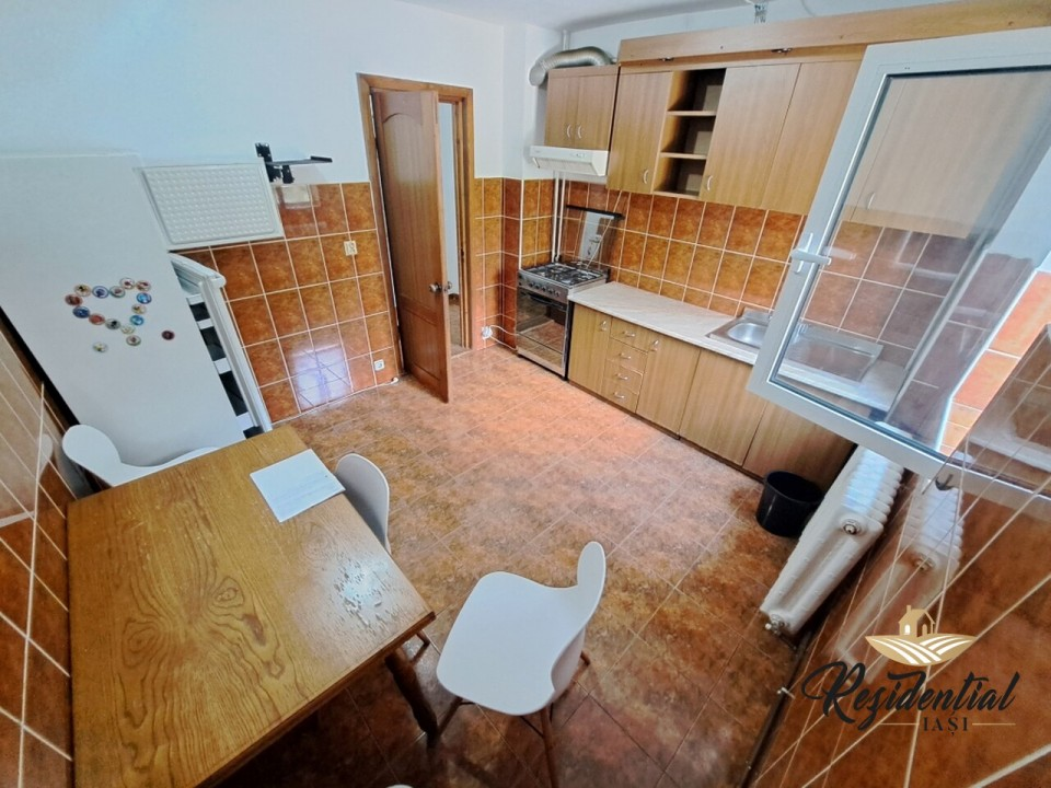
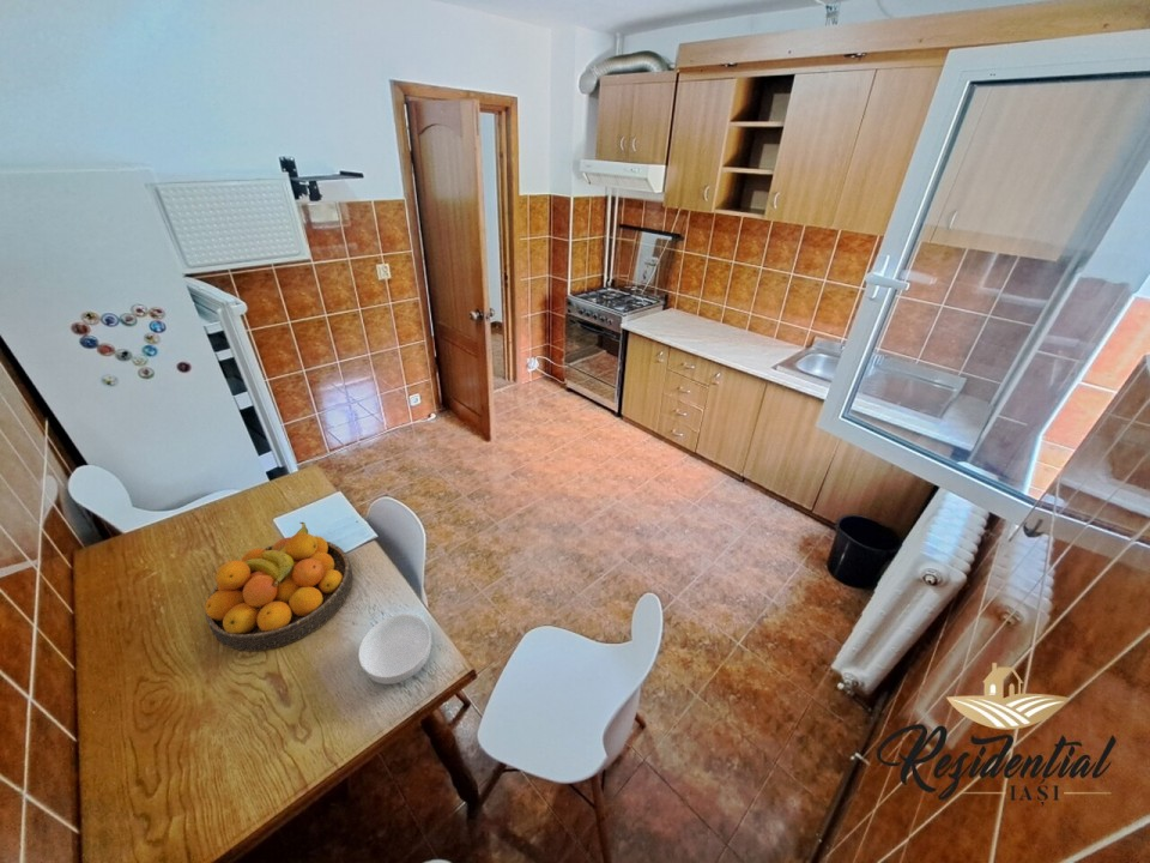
+ cereal bowl [357,612,432,686]
+ fruit bowl [204,521,353,652]
